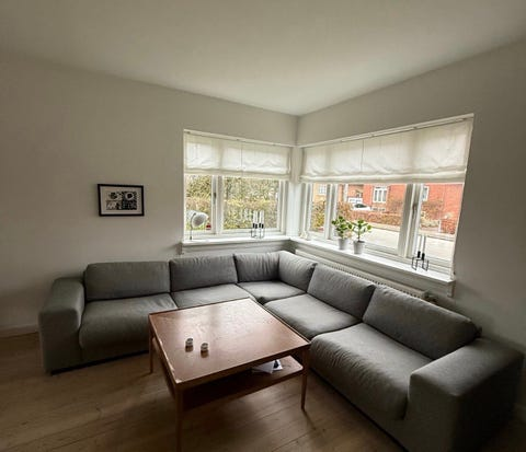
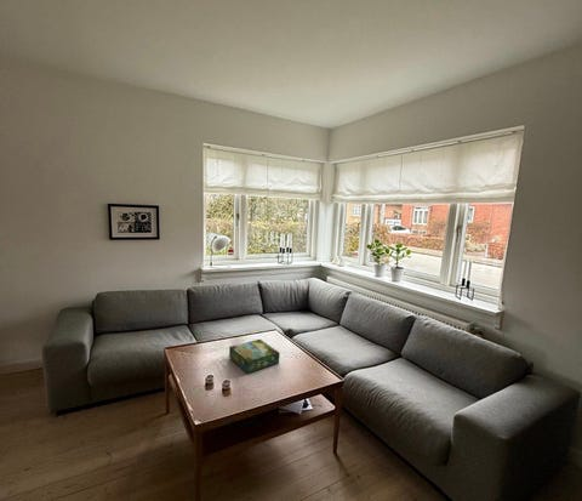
+ board game [228,338,281,375]
